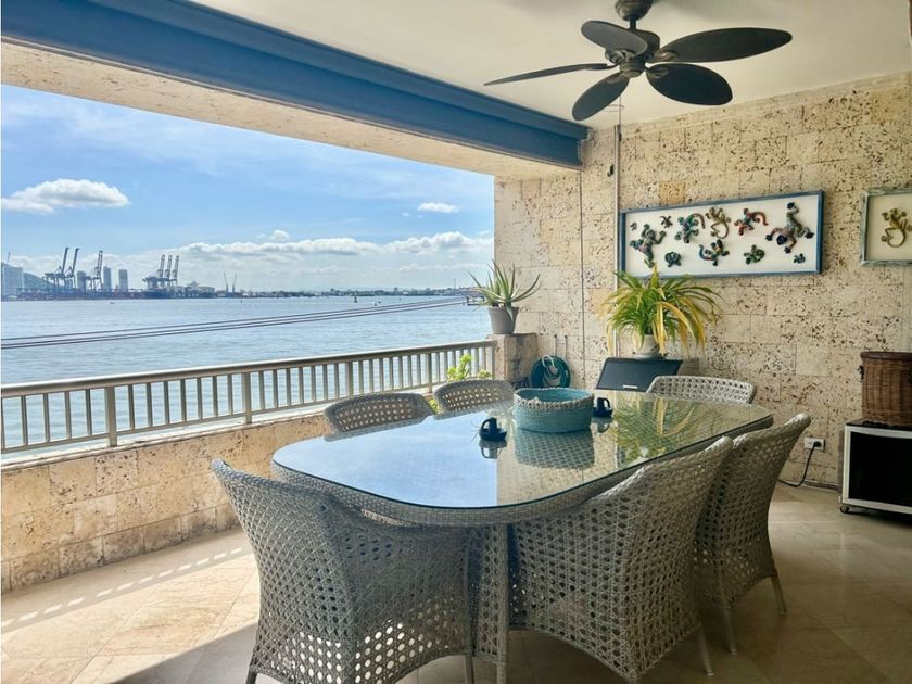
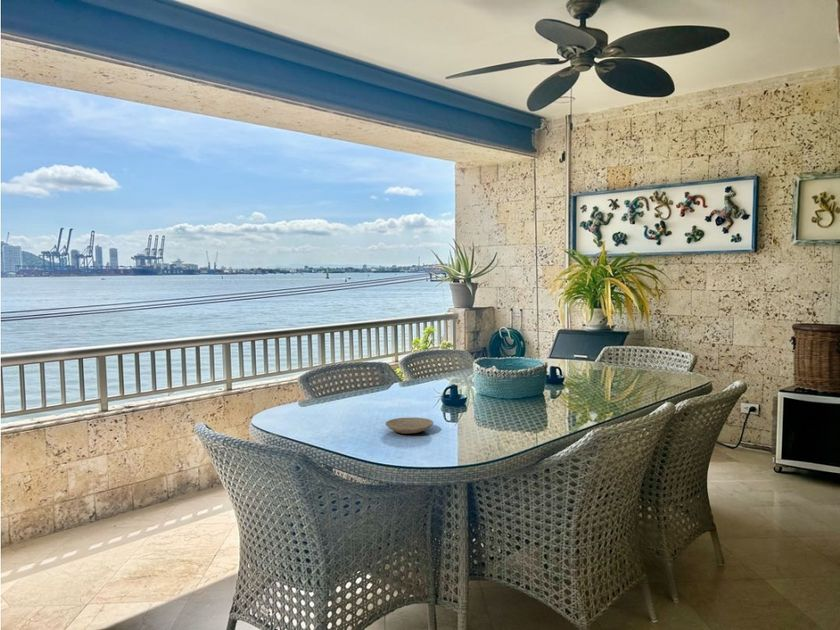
+ plate [385,417,434,435]
